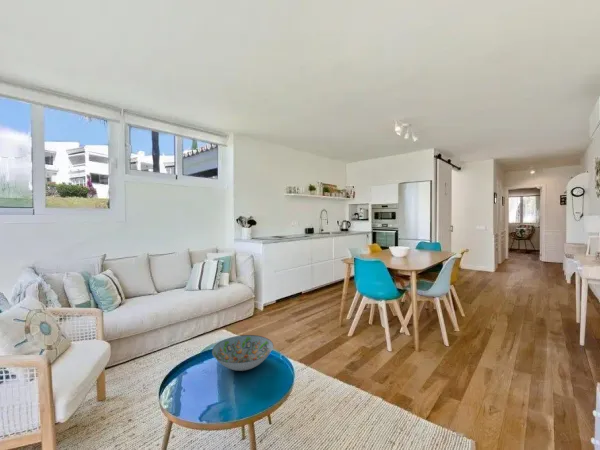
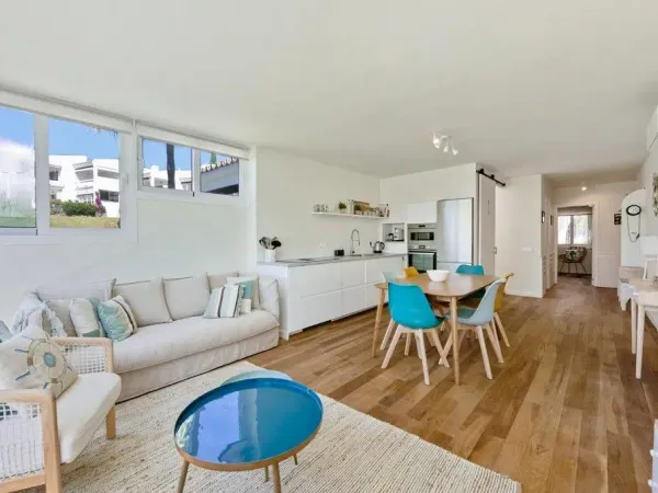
- decorative bowl [211,334,274,372]
